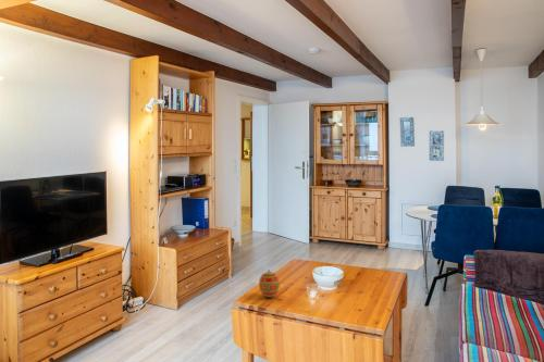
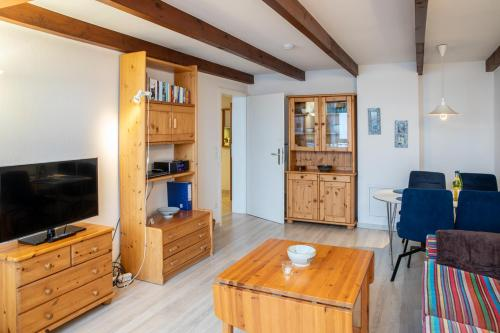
- decorative egg [258,269,281,299]
